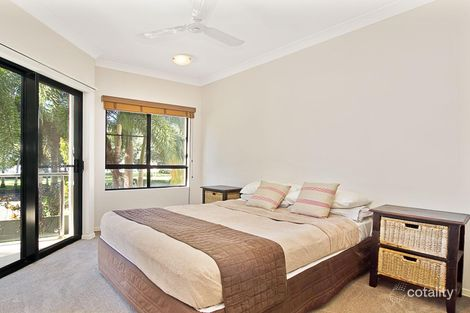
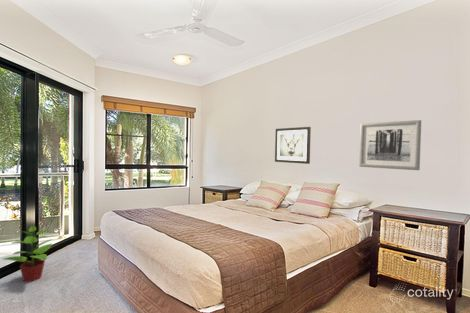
+ wall art [274,126,312,165]
+ potted plant [3,225,54,283]
+ wall art [358,119,422,171]
